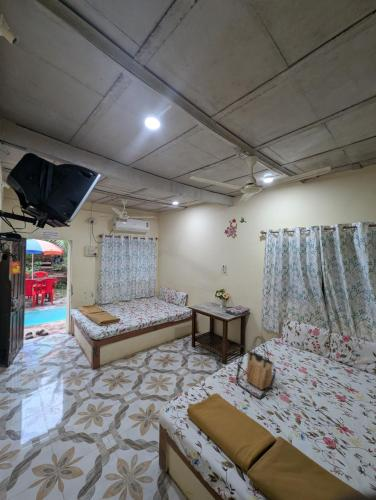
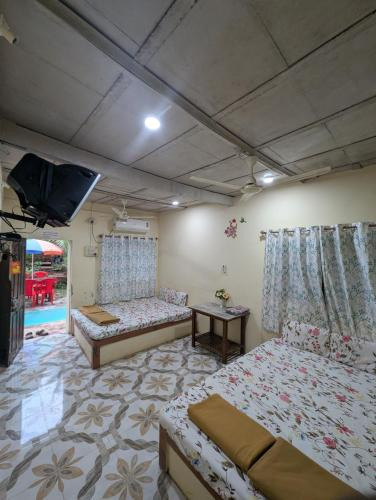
- tote bag [235,335,277,400]
